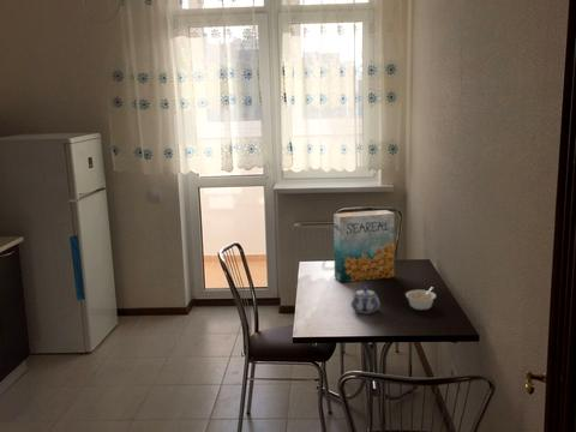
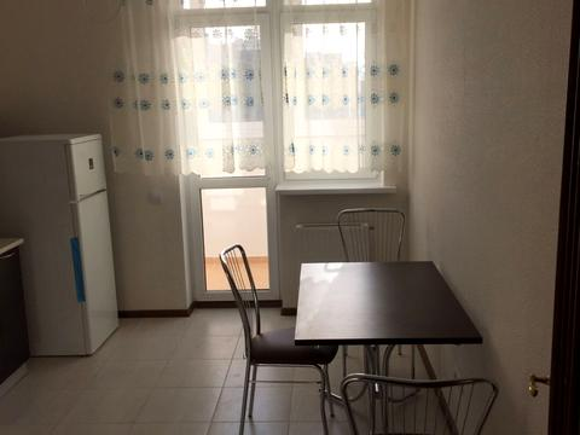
- cereal box [332,209,396,283]
- teapot [349,284,382,314]
- legume [404,286,437,311]
